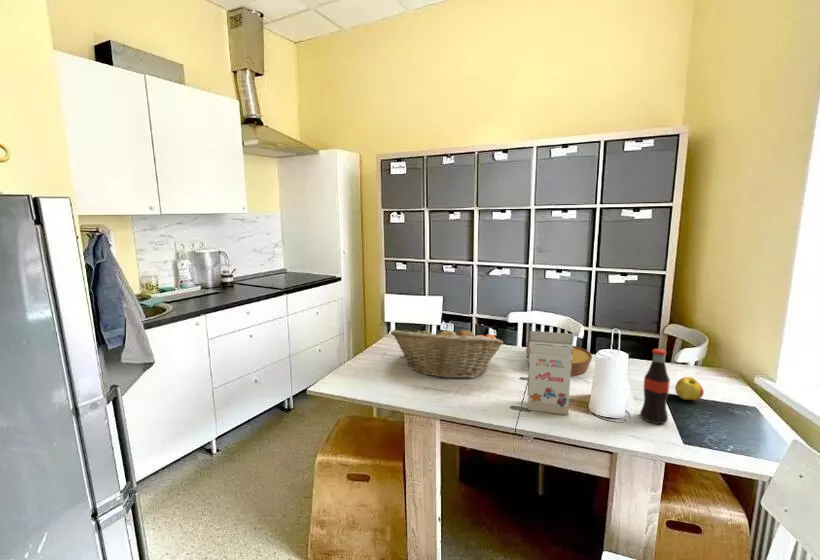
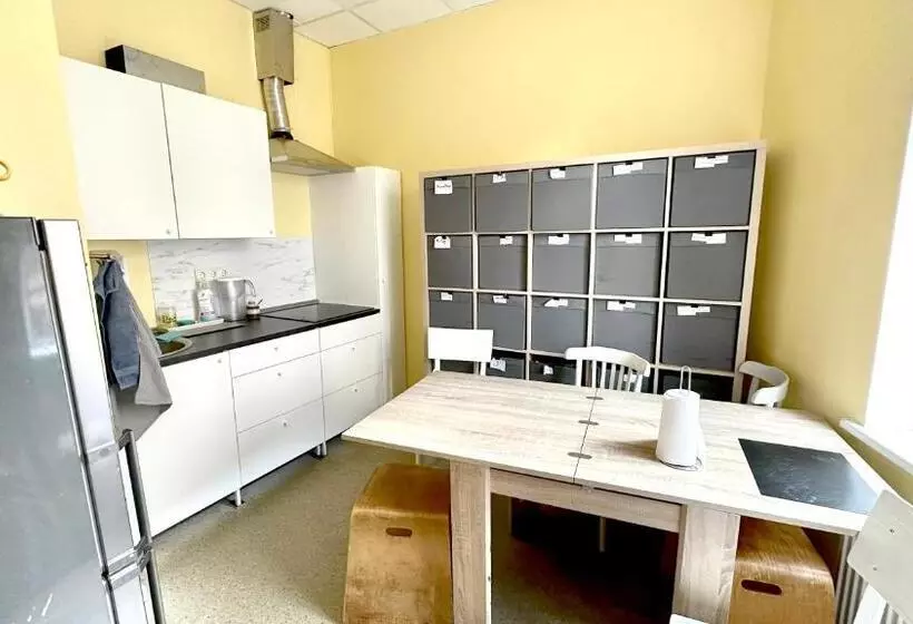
- fruit basket [390,324,504,379]
- bowl [525,344,593,377]
- gift box [527,330,574,416]
- bottle [639,348,671,425]
- apple [674,376,705,401]
